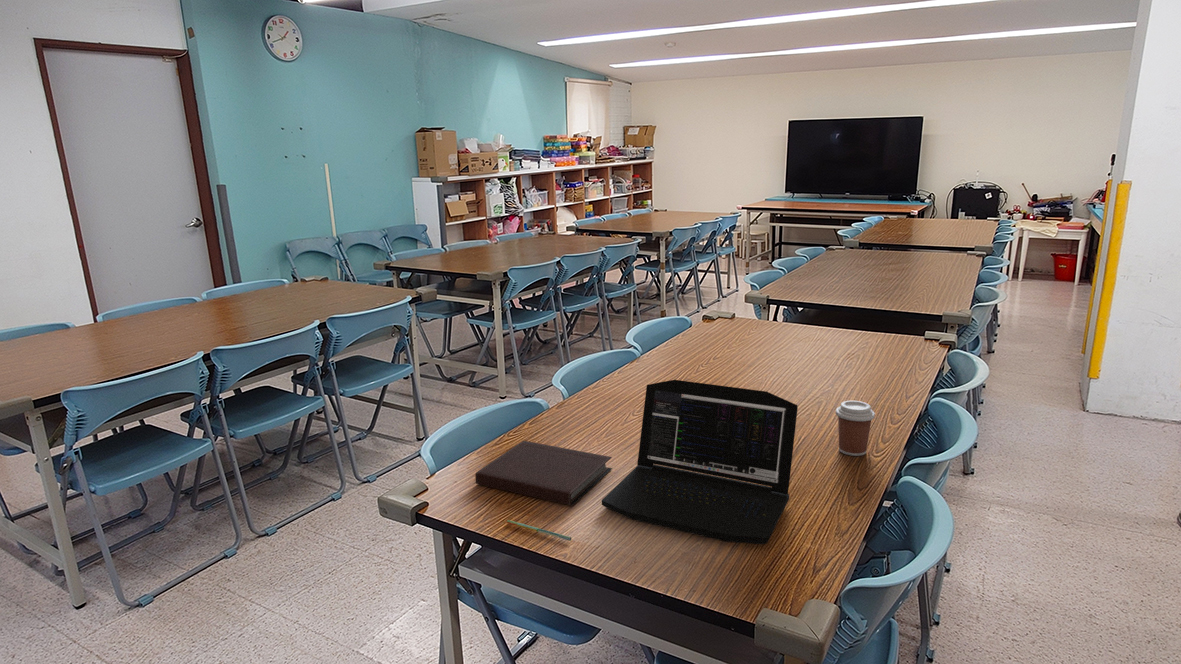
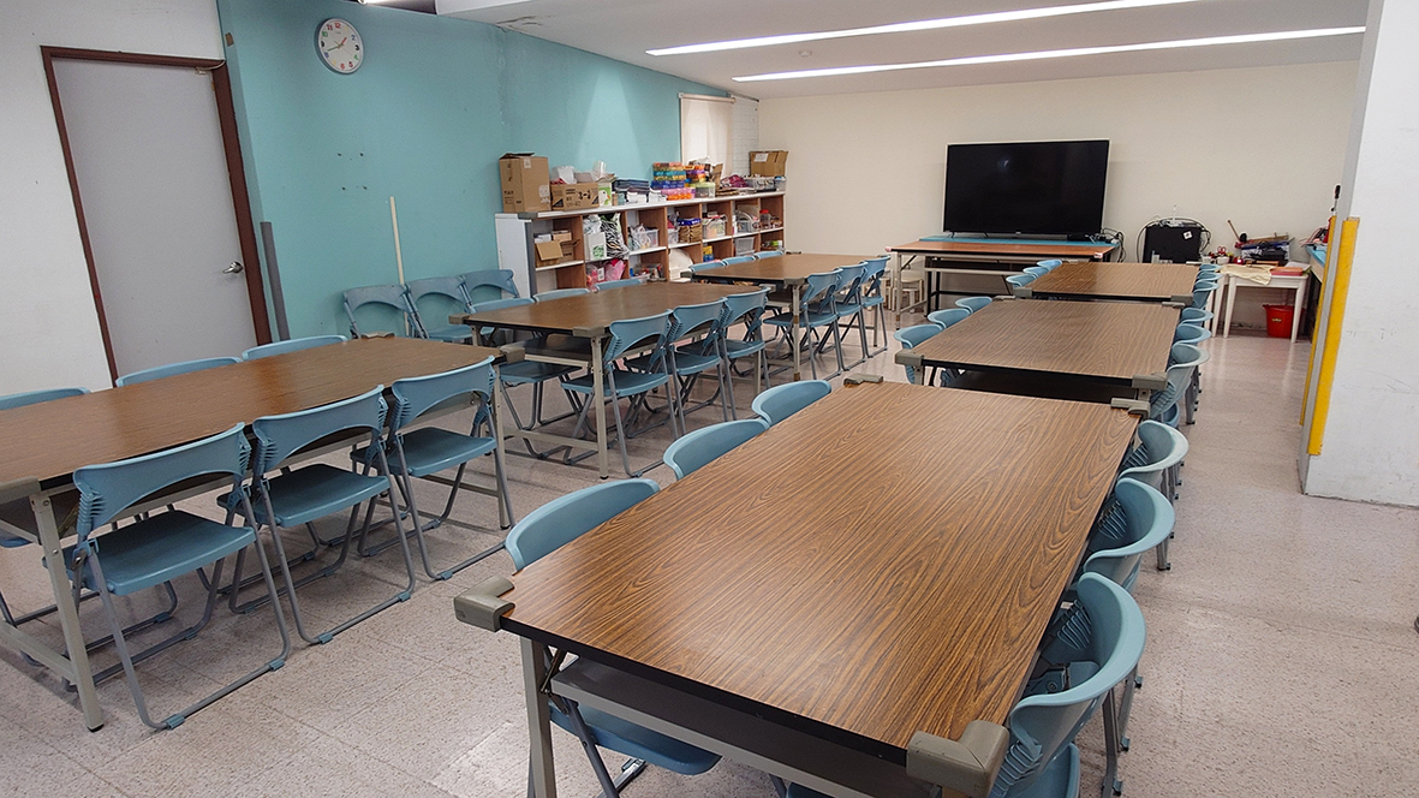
- laptop [601,379,799,546]
- pen [506,519,572,542]
- notebook [474,440,613,507]
- coffee cup [835,400,876,457]
